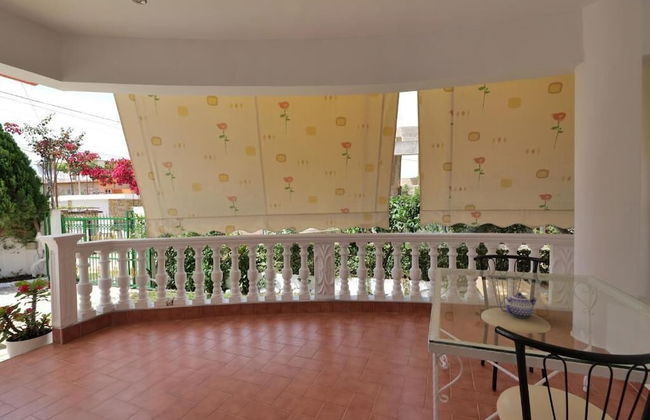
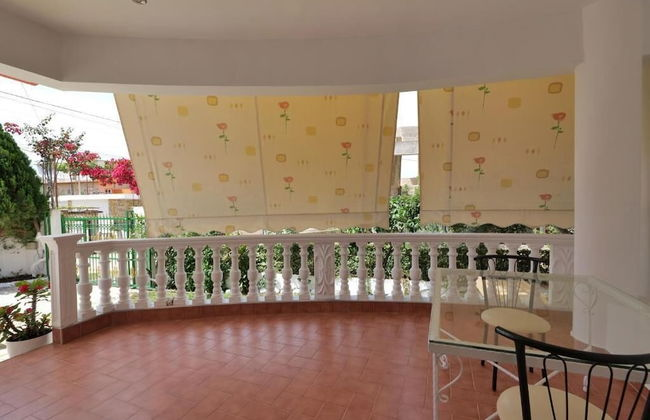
- teapot [499,291,538,319]
